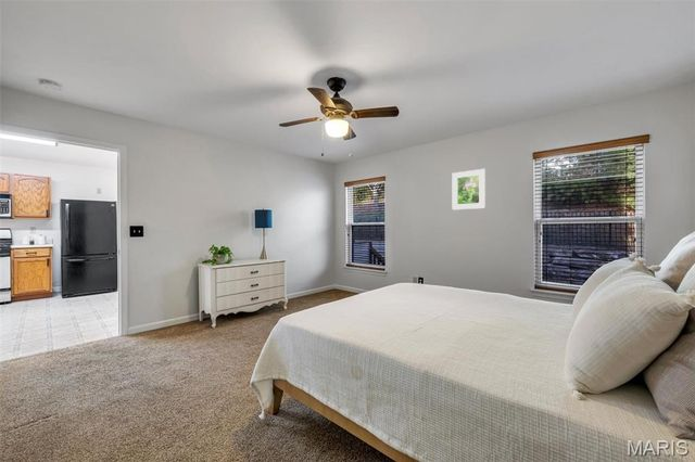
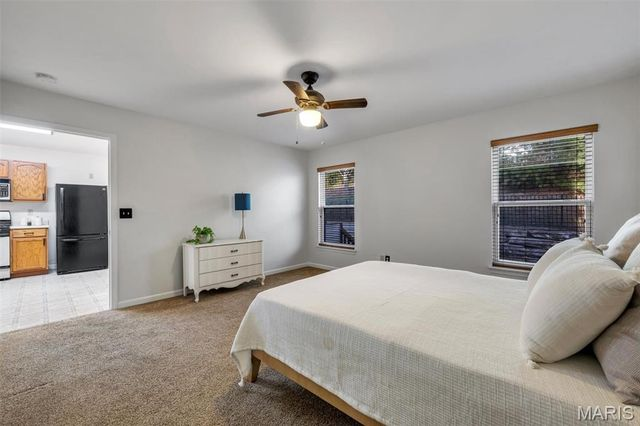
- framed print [452,168,486,210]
